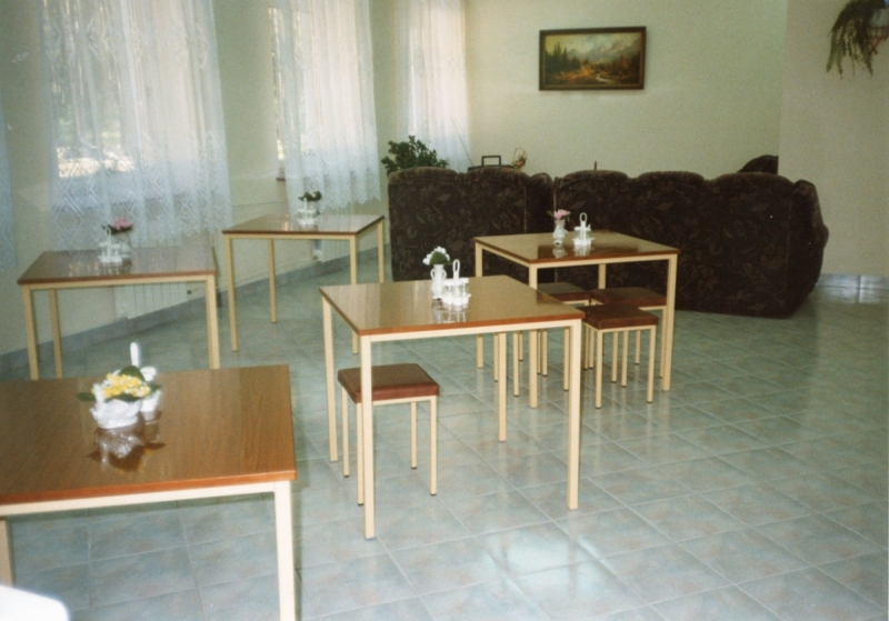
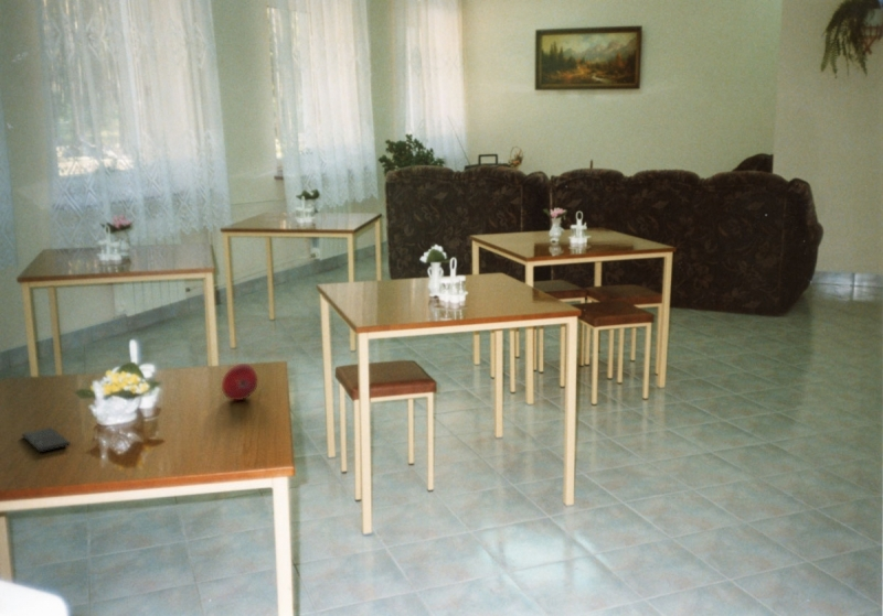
+ fruit [221,363,258,401]
+ smartphone [21,426,72,453]
